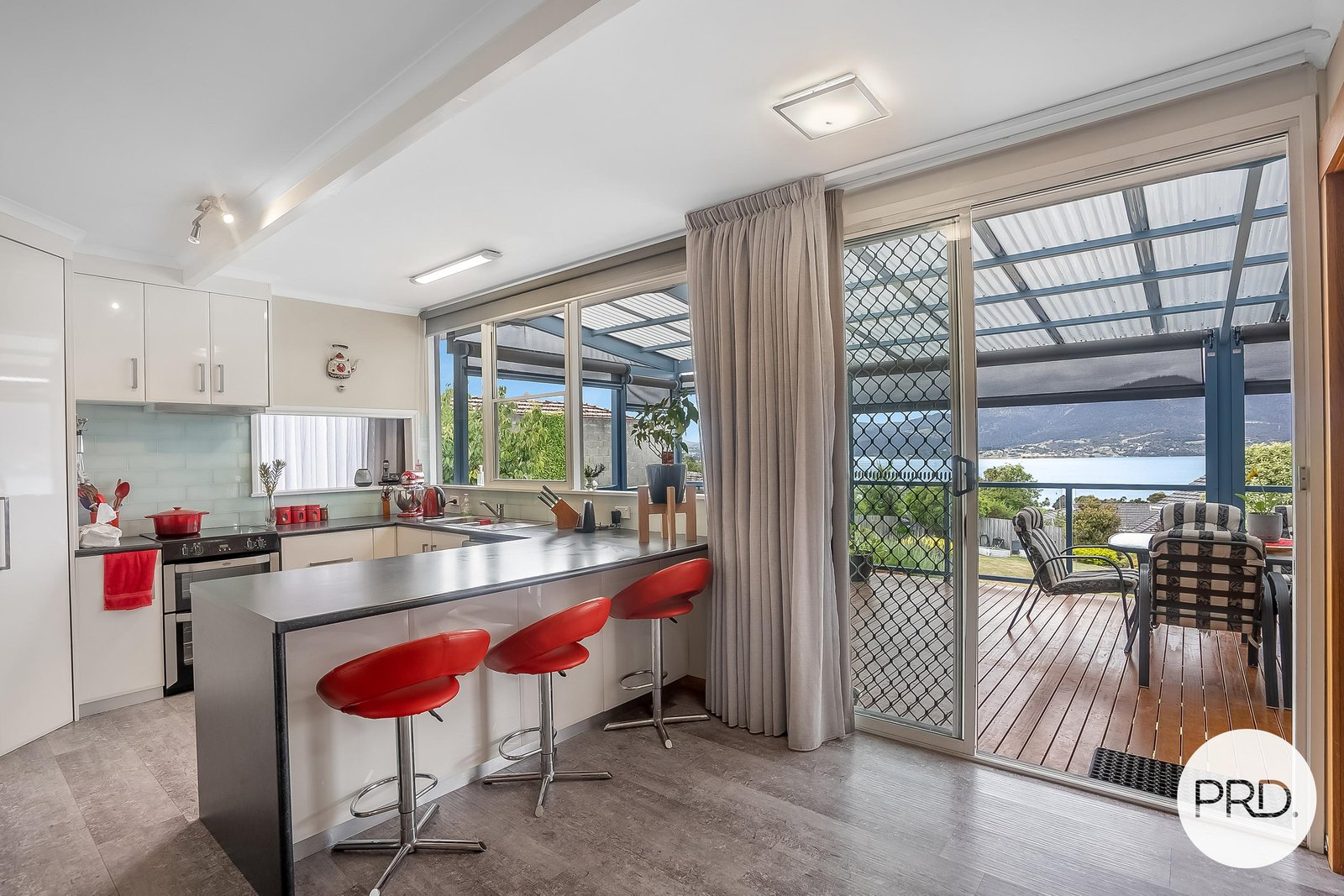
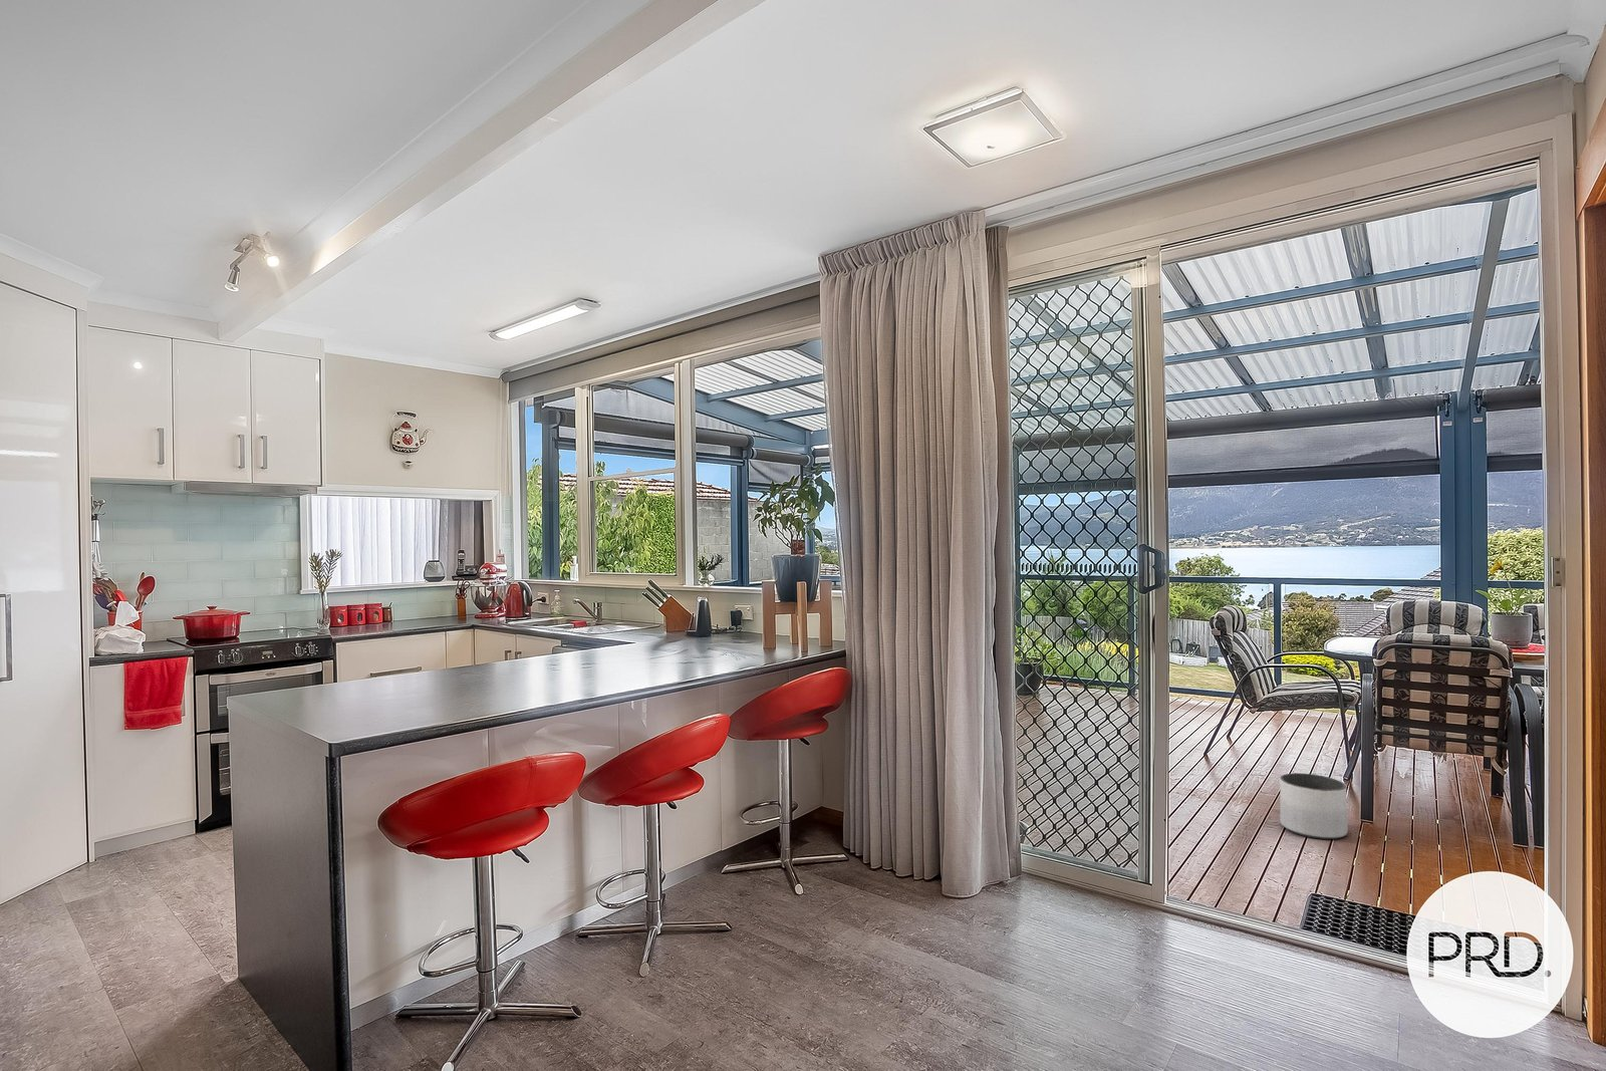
+ planter [1279,772,1349,840]
